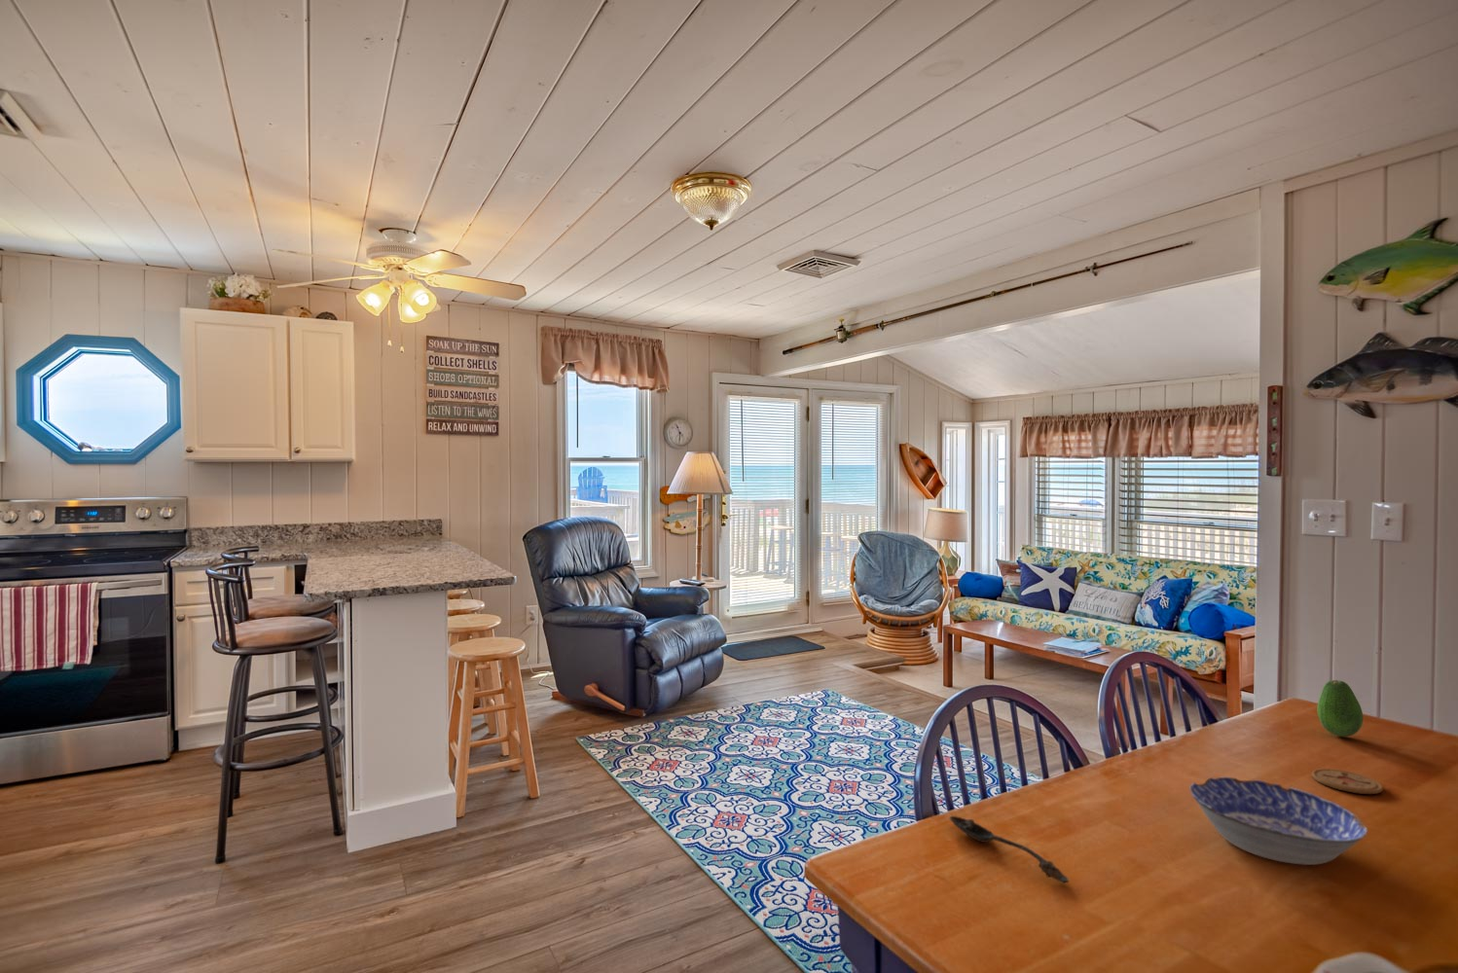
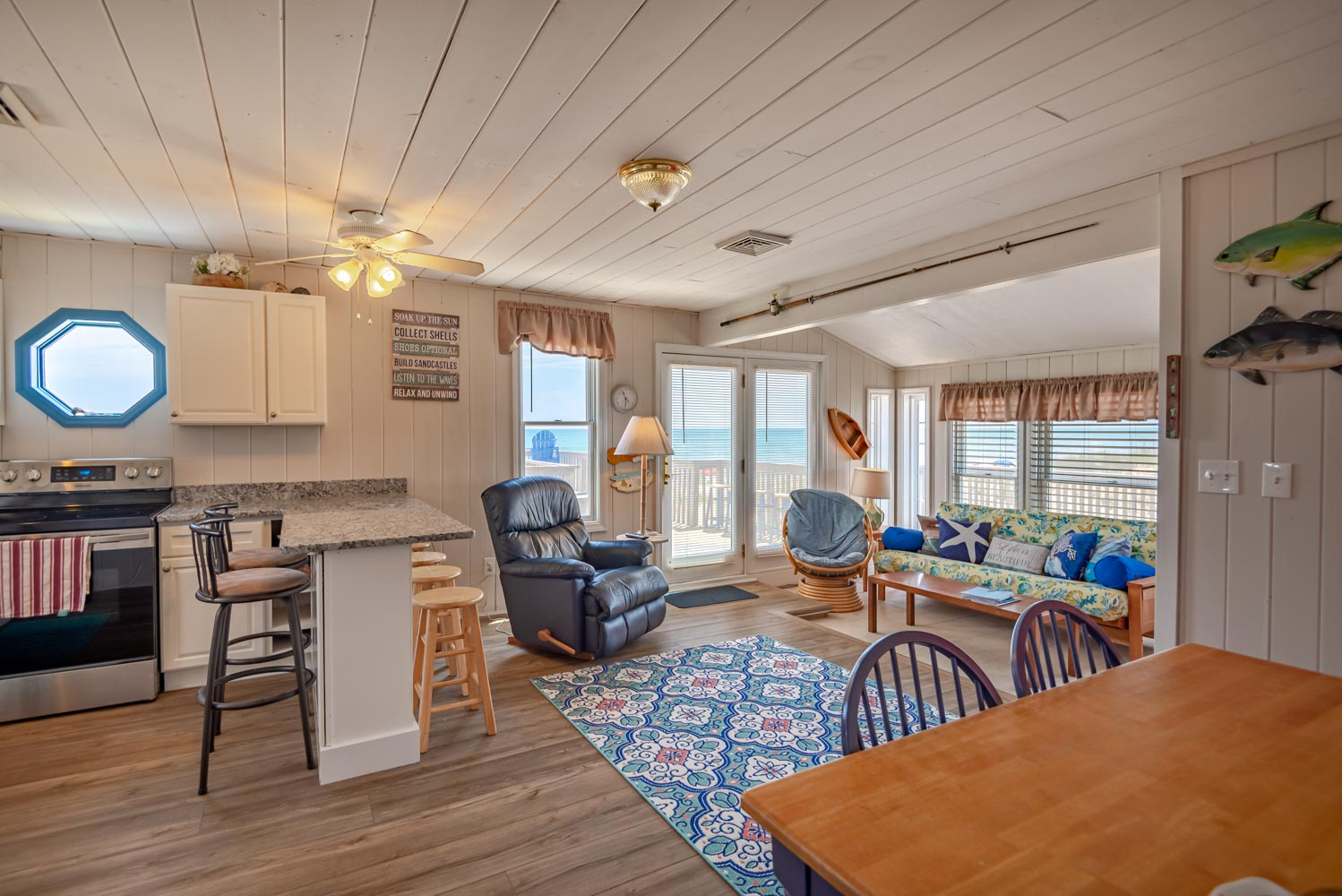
- bowl [1189,775,1369,865]
- spoon [948,816,1070,884]
- coaster [1311,768,1384,795]
- fruit [1316,679,1365,737]
